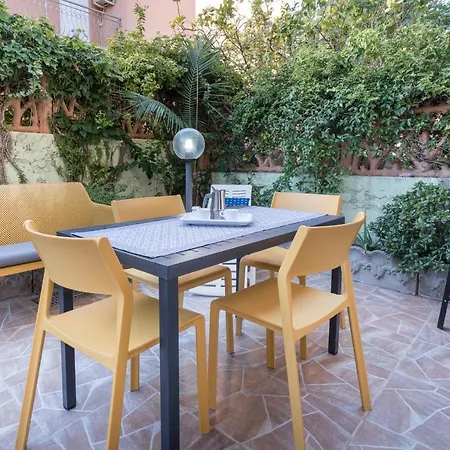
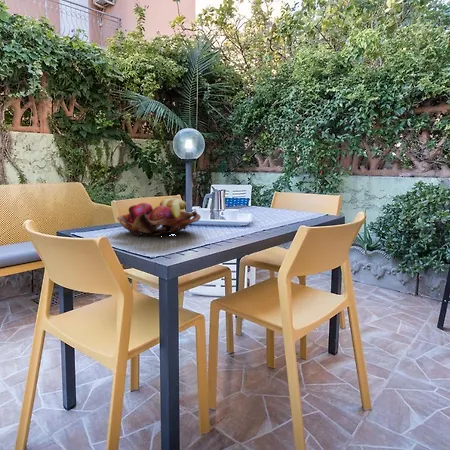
+ fruit basket [116,197,202,237]
